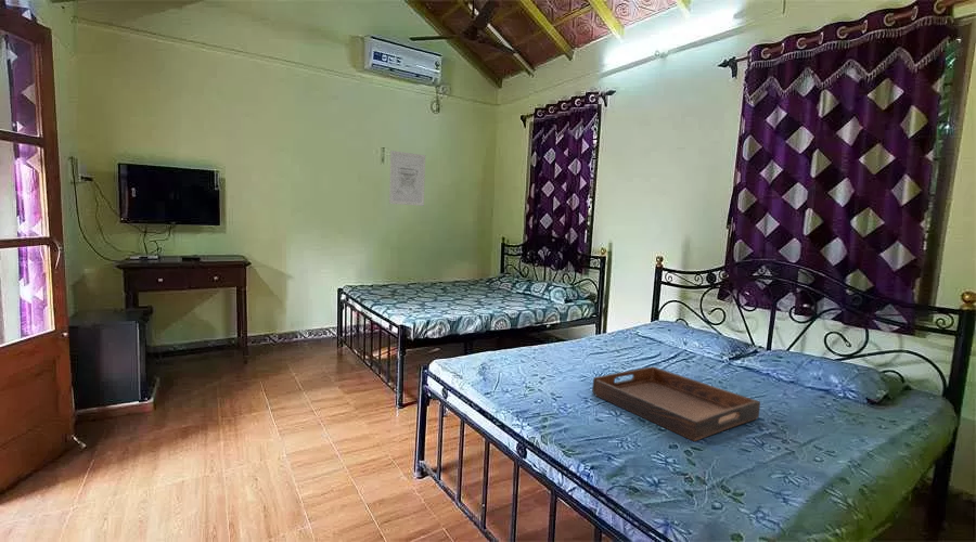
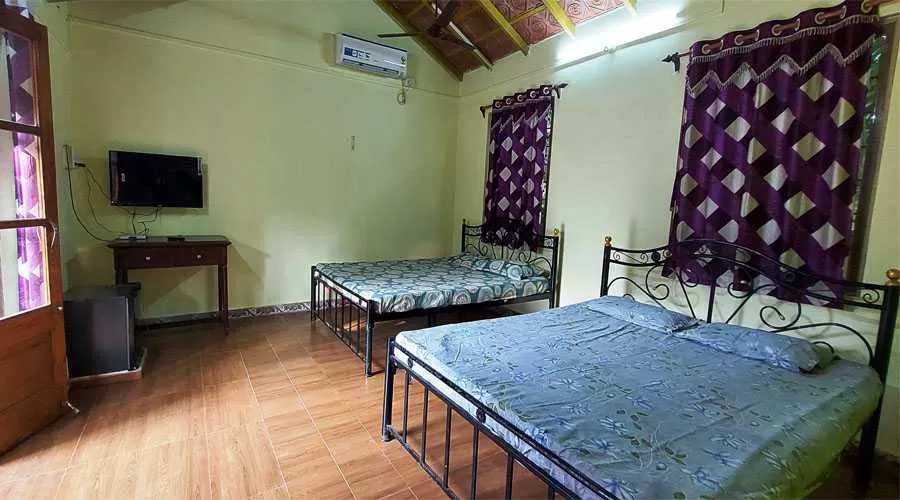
- wall art [388,150,426,207]
- serving tray [591,365,761,442]
